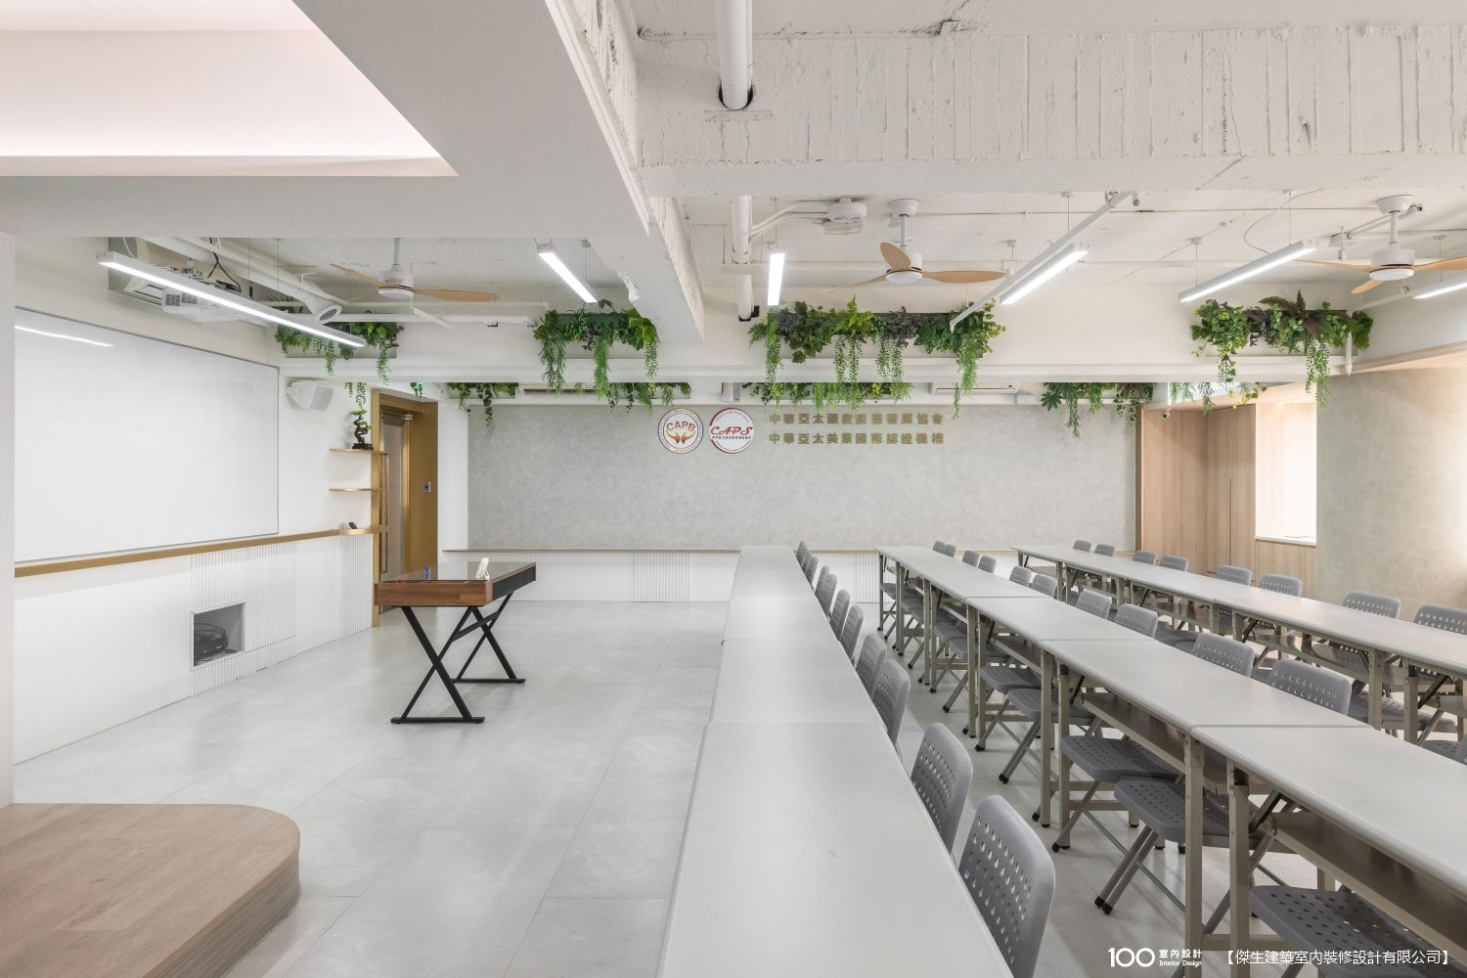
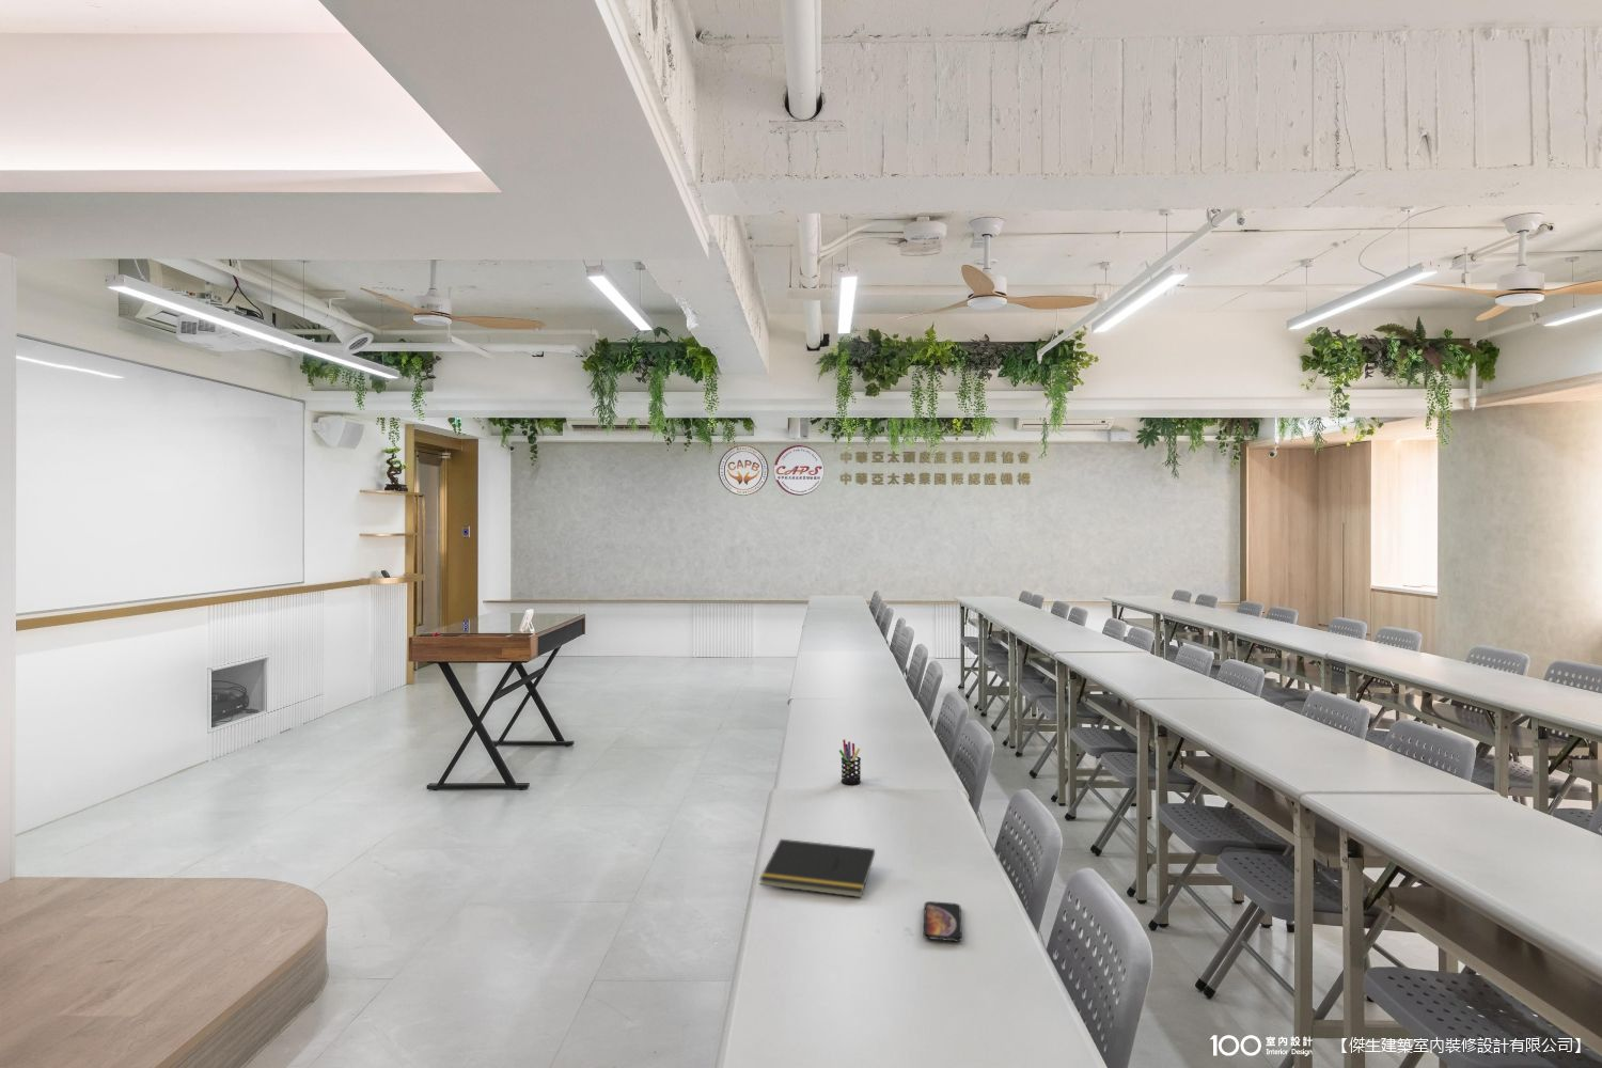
+ smartphone [921,900,963,942]
+ notepad [758,838,876,899]
+ pen holder [838,739,862,786]
